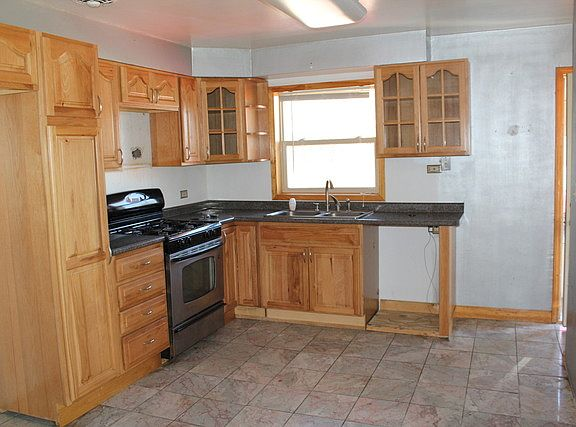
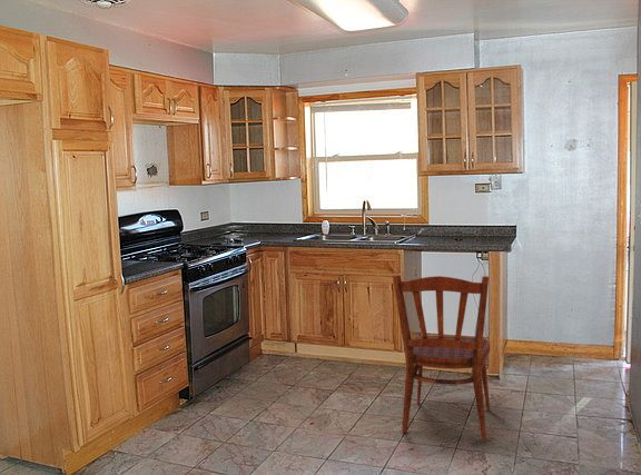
+ dining chair [392,274,492,442]
